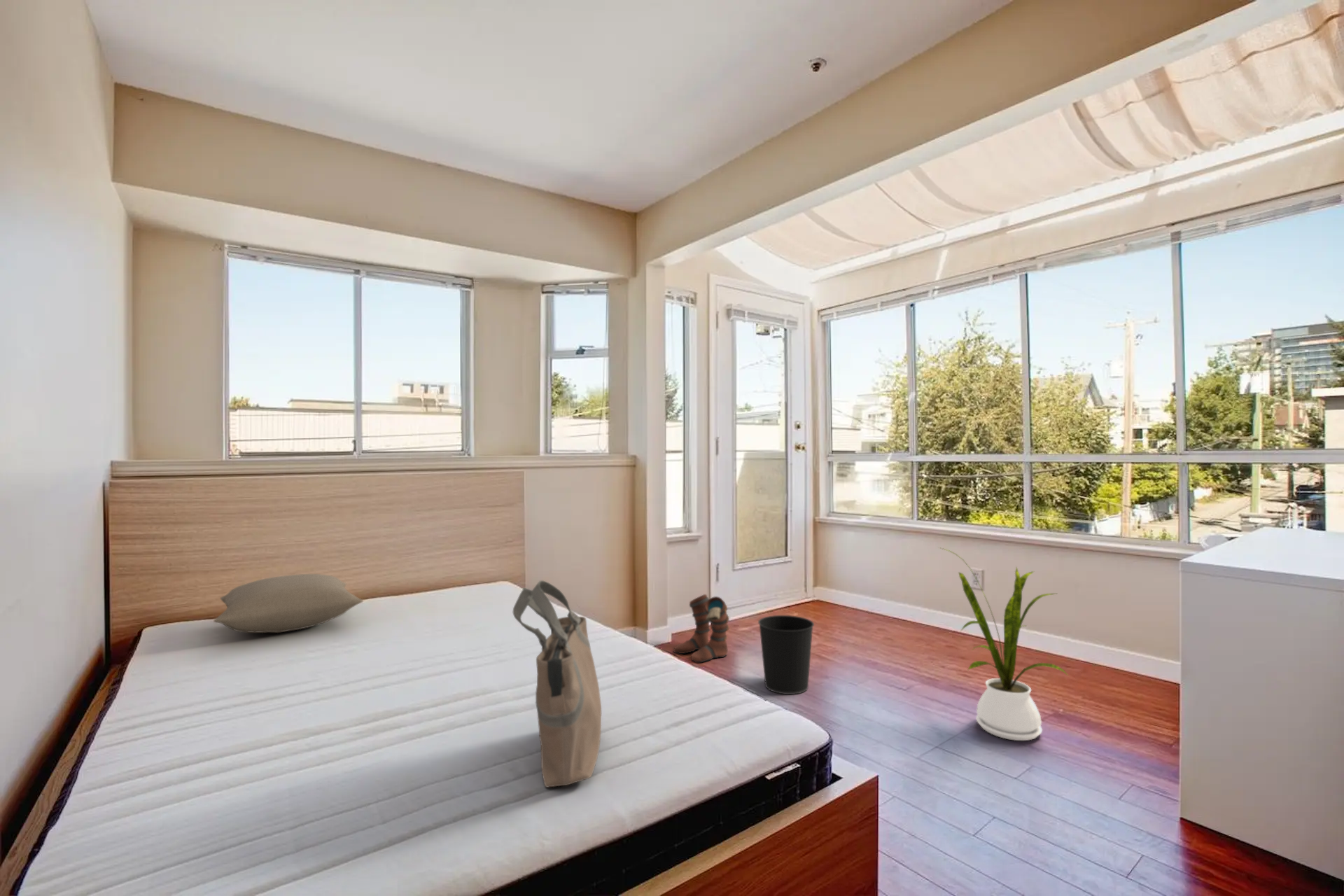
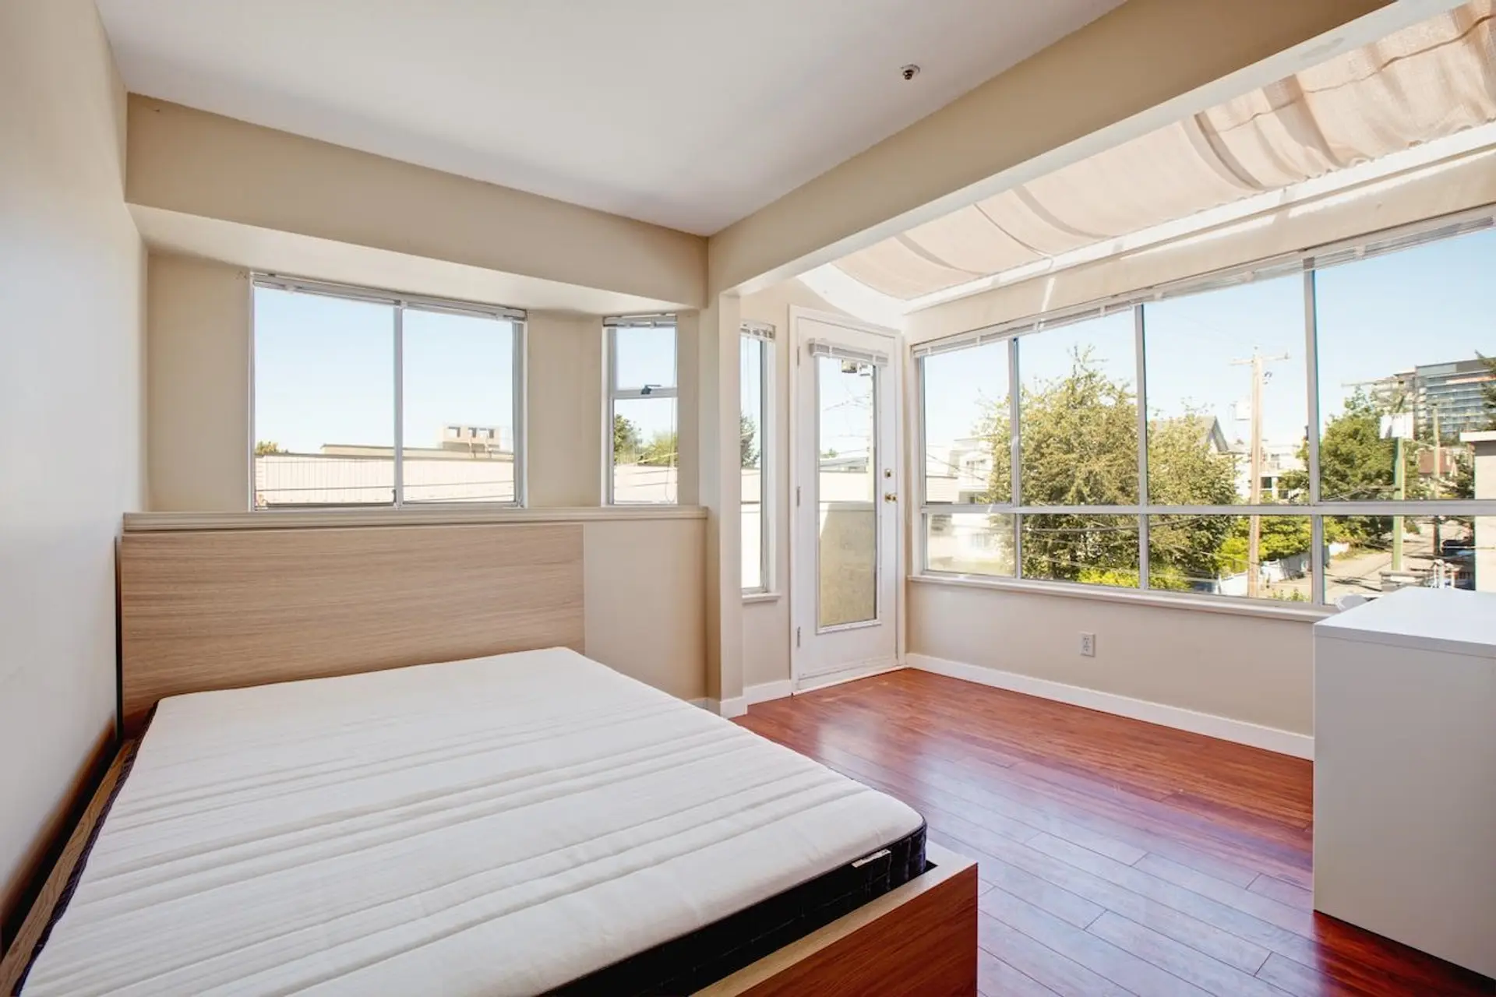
- house plant [938,547,1070,741]
- pillow [213,573,364,633]
- boots [673,594,730,663]
- wastebasket [757,615,815,695]
- tote bag [512,580,602,788]
